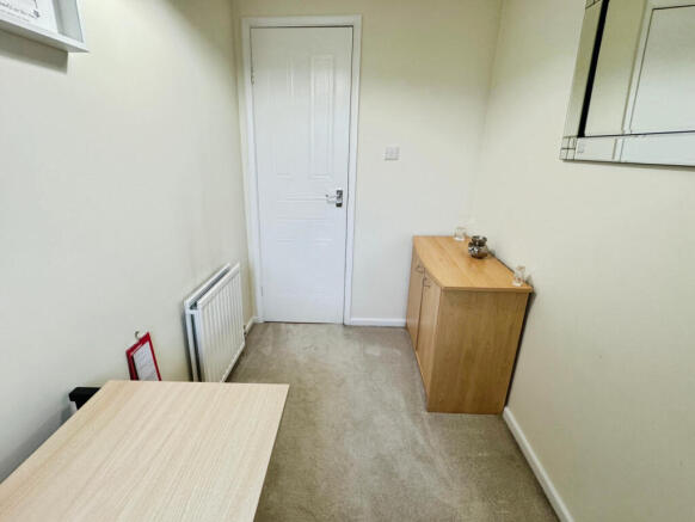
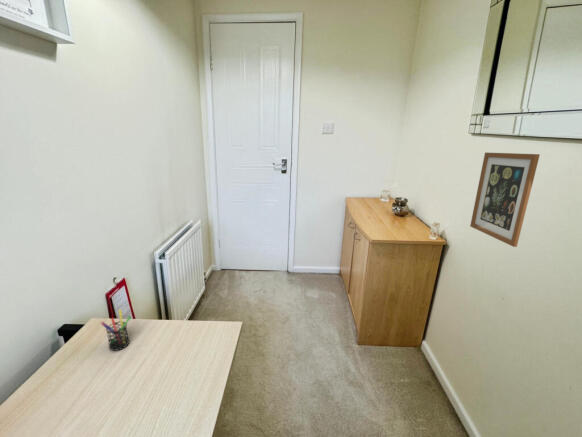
+ pen holder [100,309,132,352]
+ wall art [469,151,541,248]
